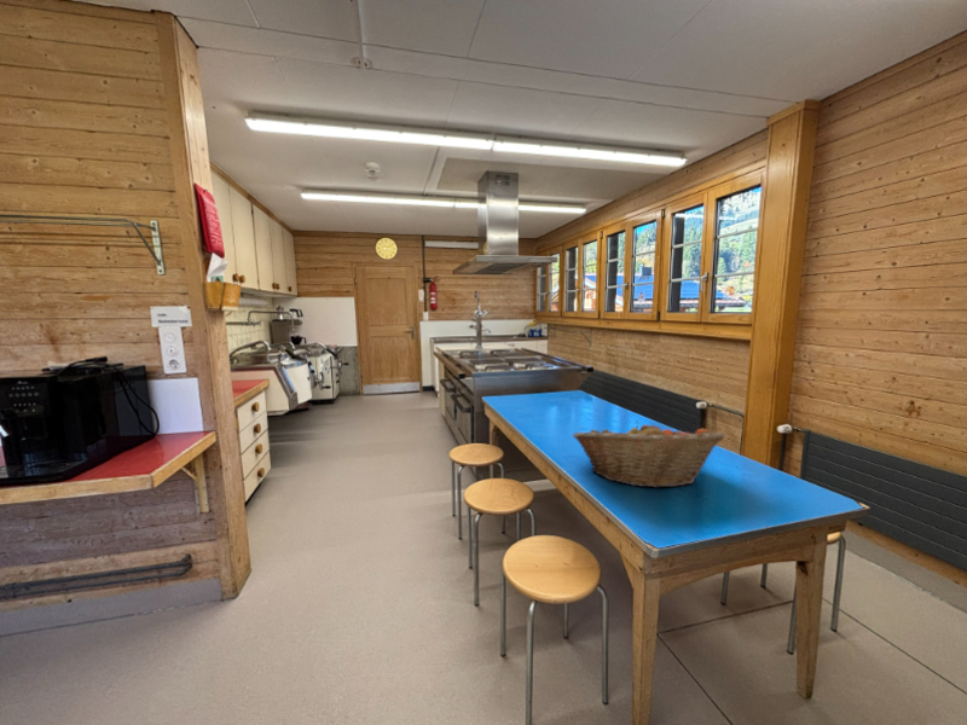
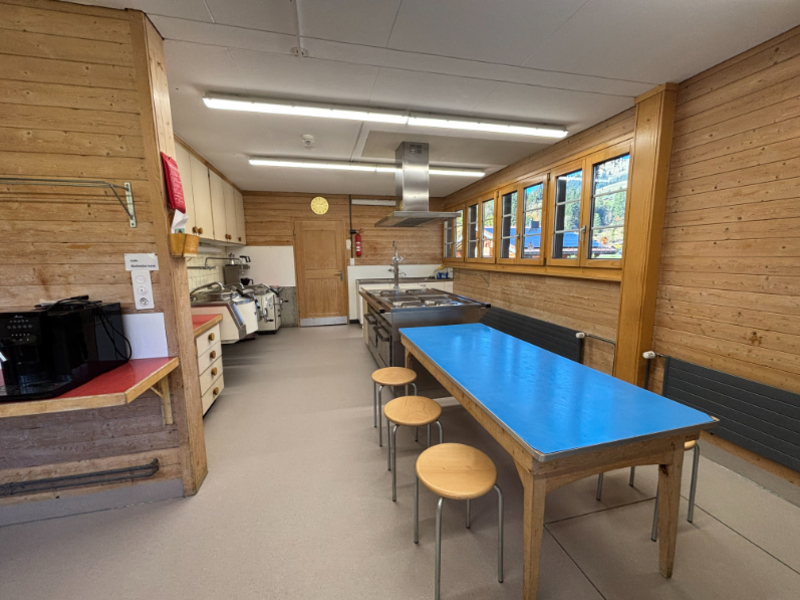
- fruit basket [572,419,726,489]
